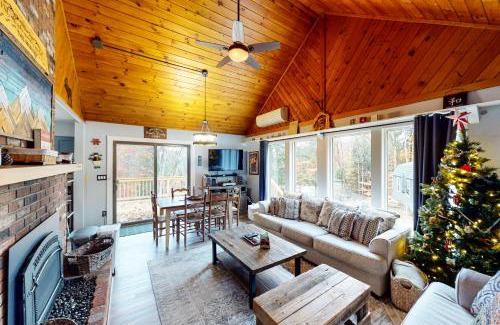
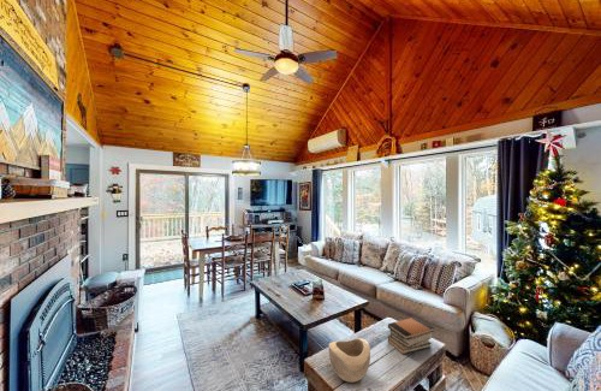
+ decorative bowl [328,337,371,384]
+ book stack [387,316,435,355]
